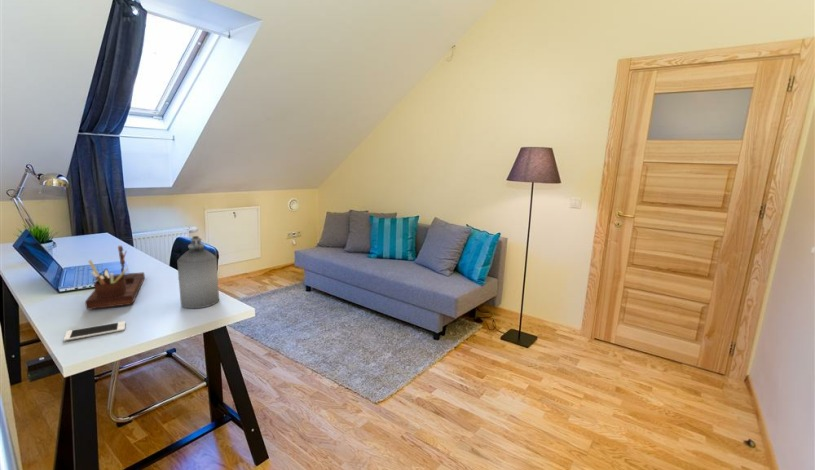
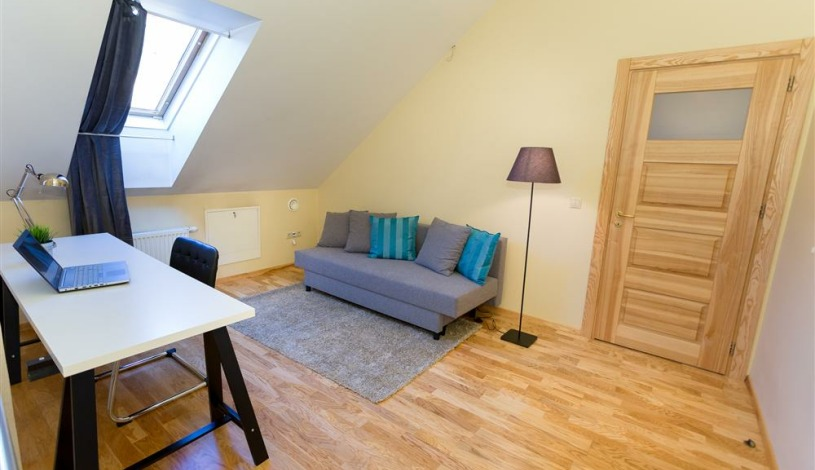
- bottle [176,235,220,309]
- cell phone [63,320,126,342]
- desk organizer [84,245,146,311]
